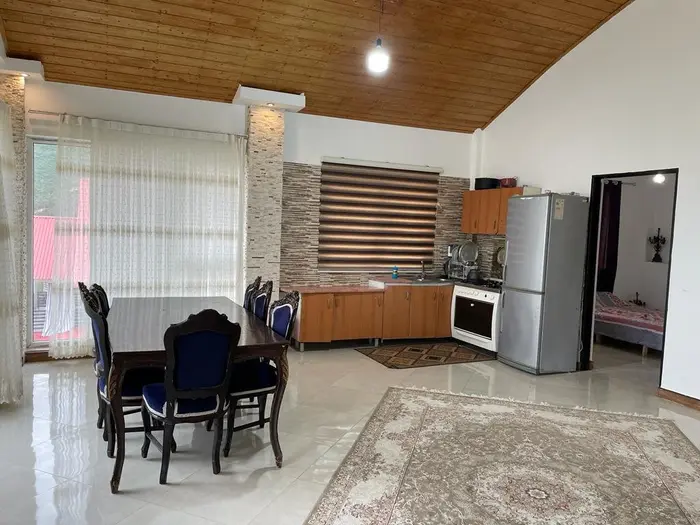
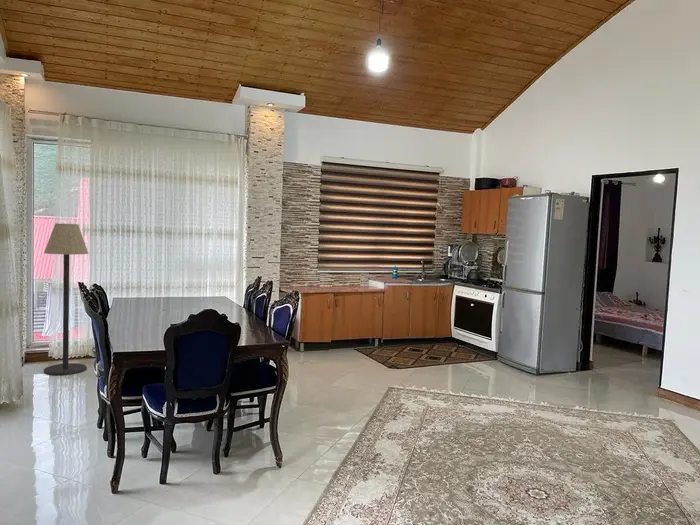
+ floor lamp [43,222,90,376]
